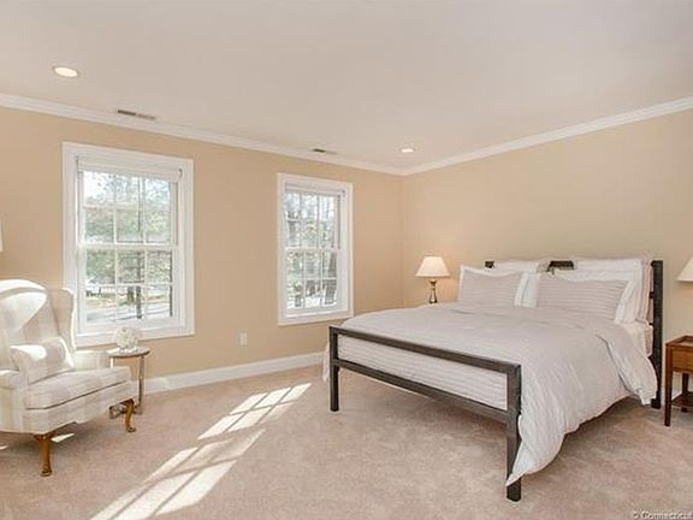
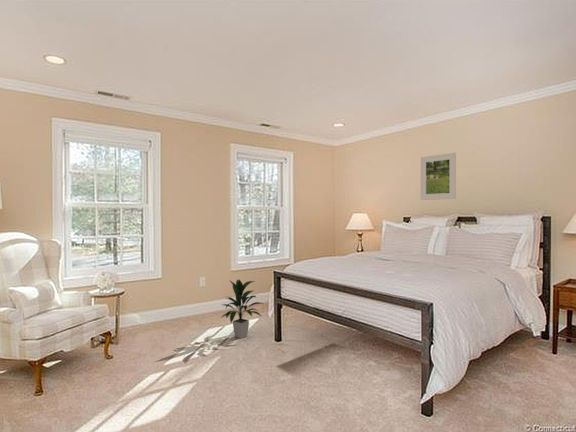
+ indoor plant [220,278,265,339]
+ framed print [420,152,457,201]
